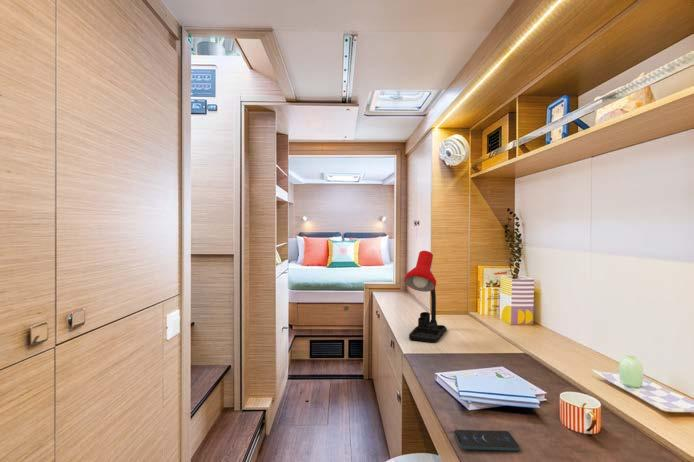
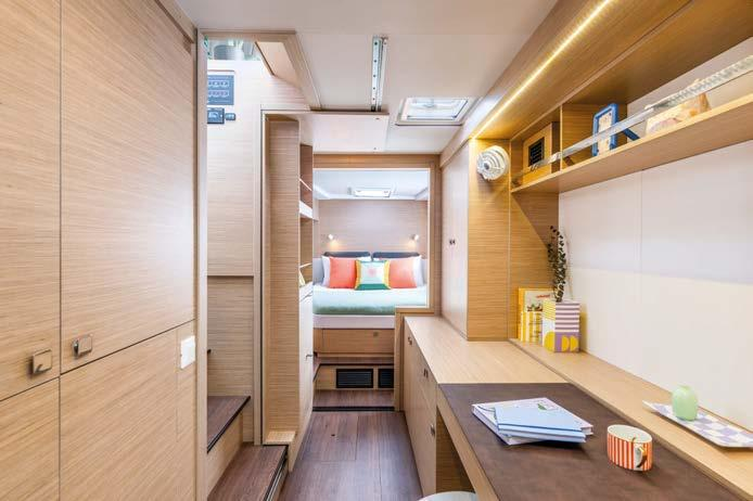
- smartphone [453,429,520,452]
- desk lamp [404,250,448,344]
